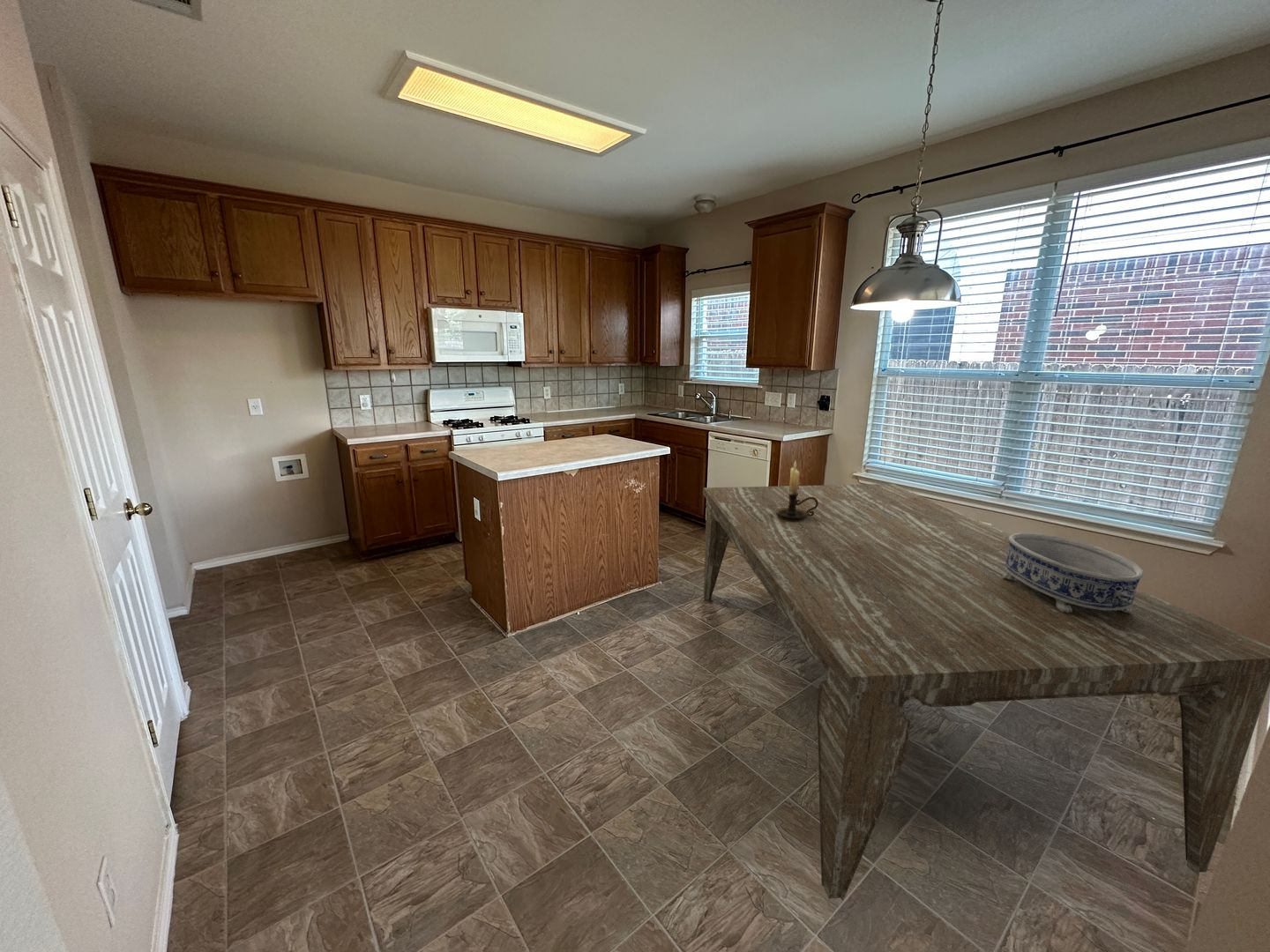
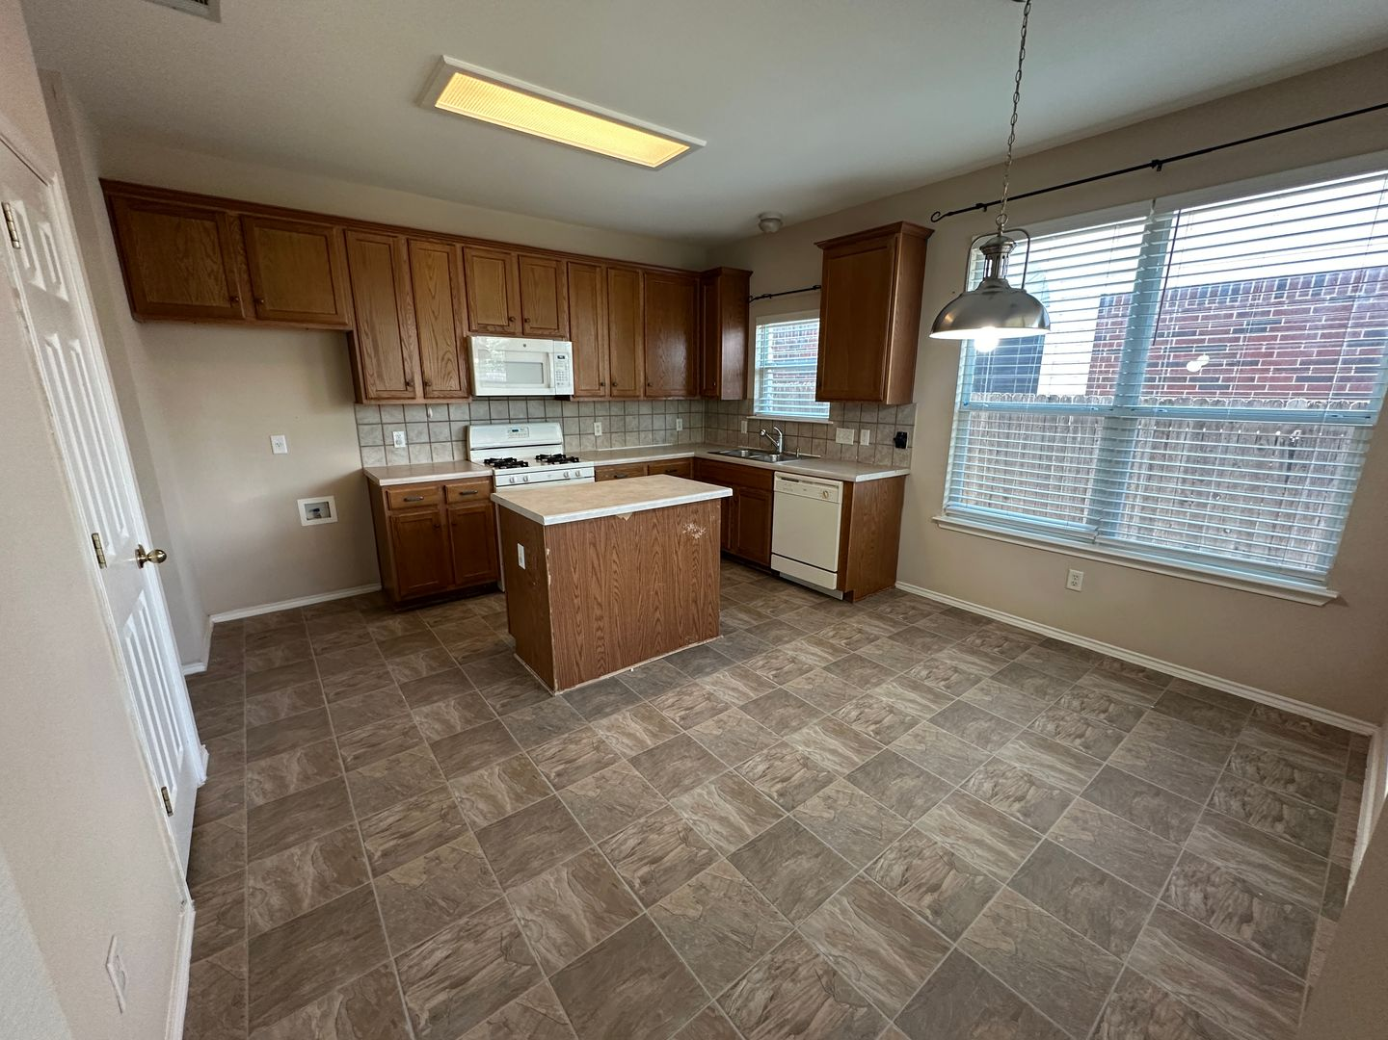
- decorative bowl [1003,532,1145,614]
- candle holder [776,460,818,521]
- dining table [702,483,1270,902]
